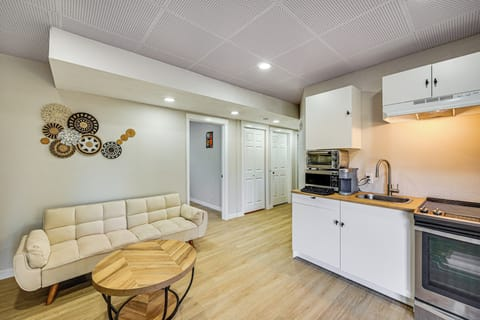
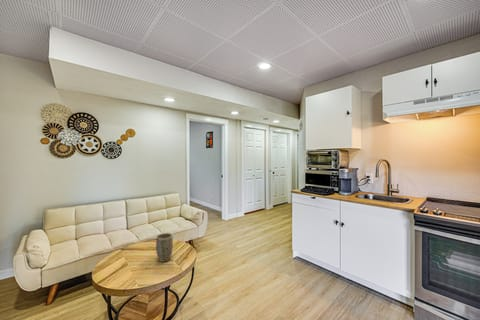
+ plant pot [155,232,174,263]
